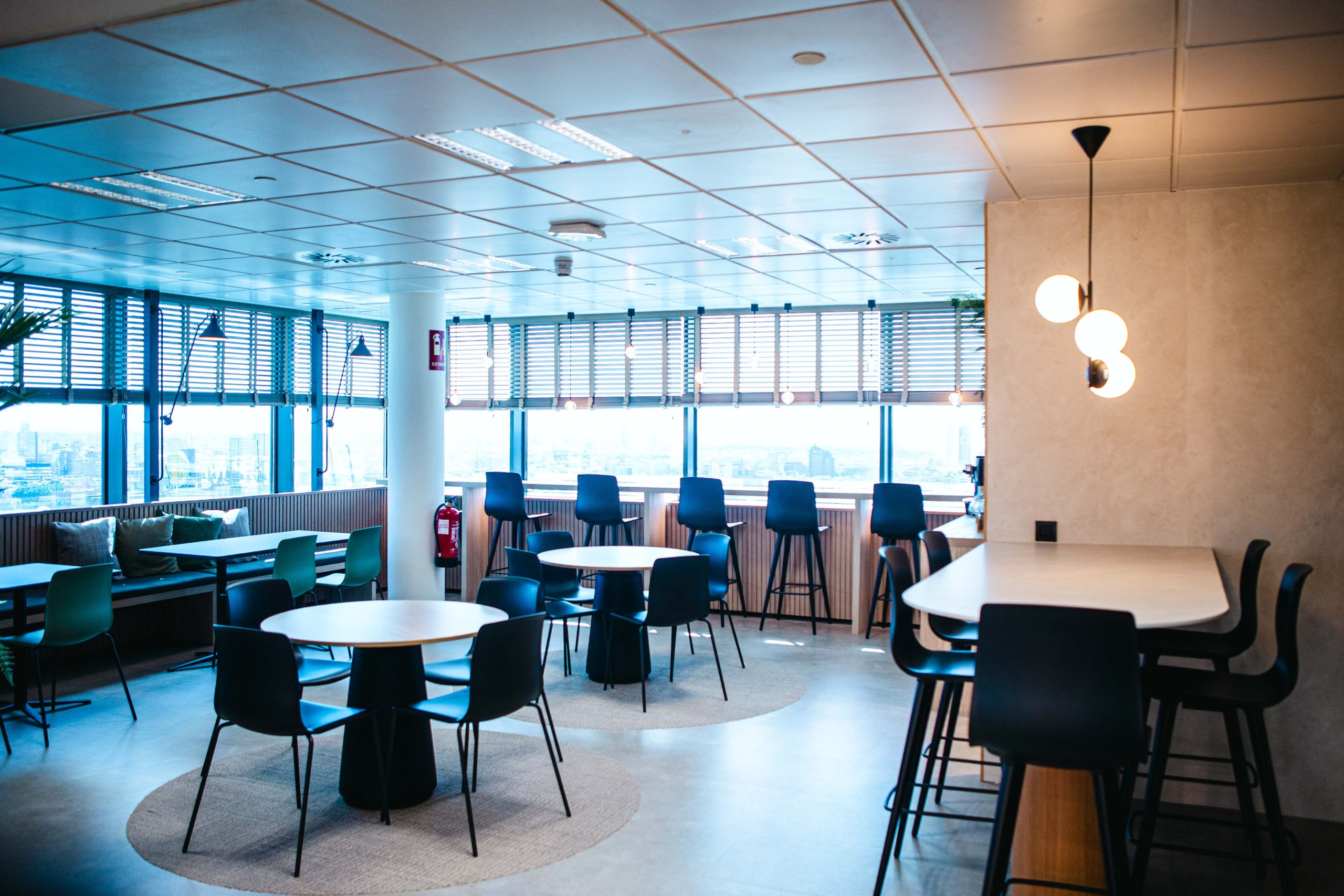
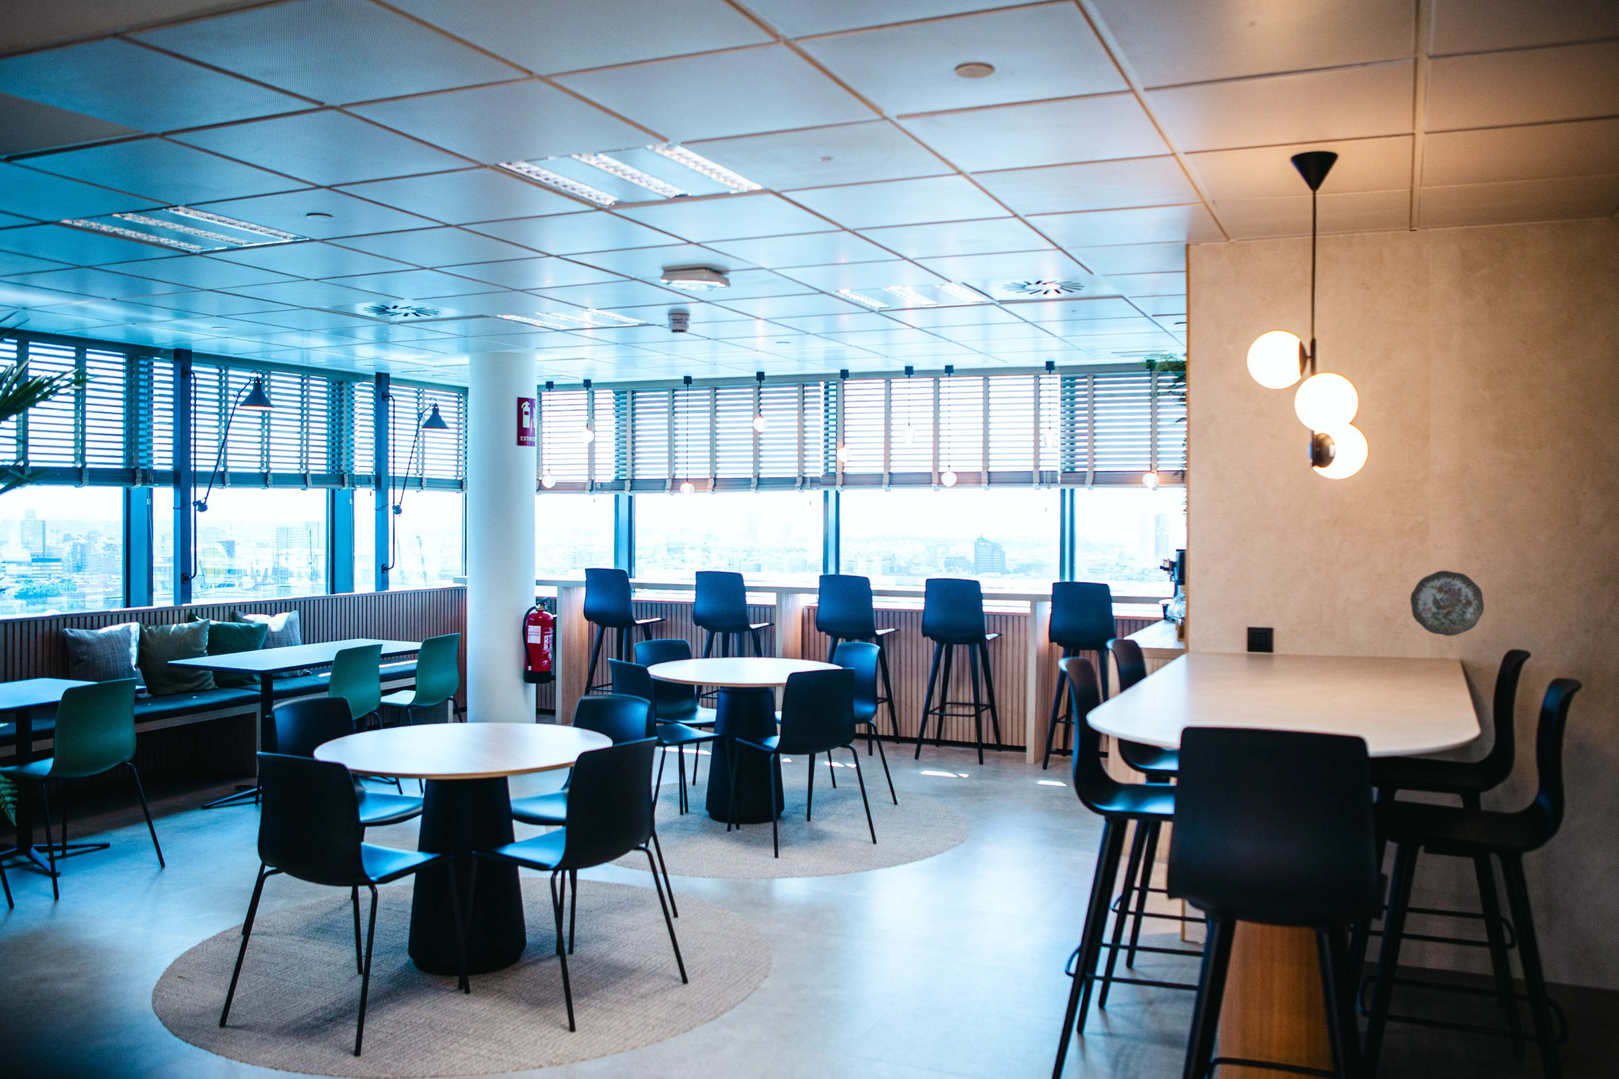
+ decorative plate [1409,570,1485,637]
